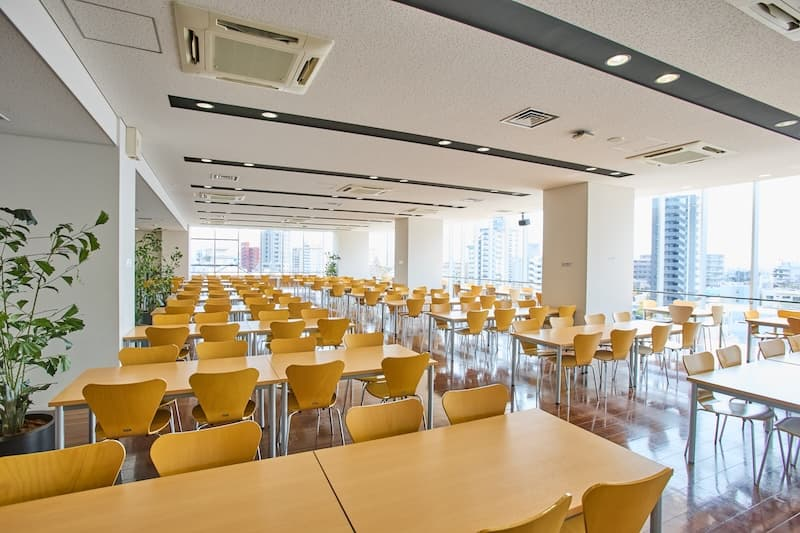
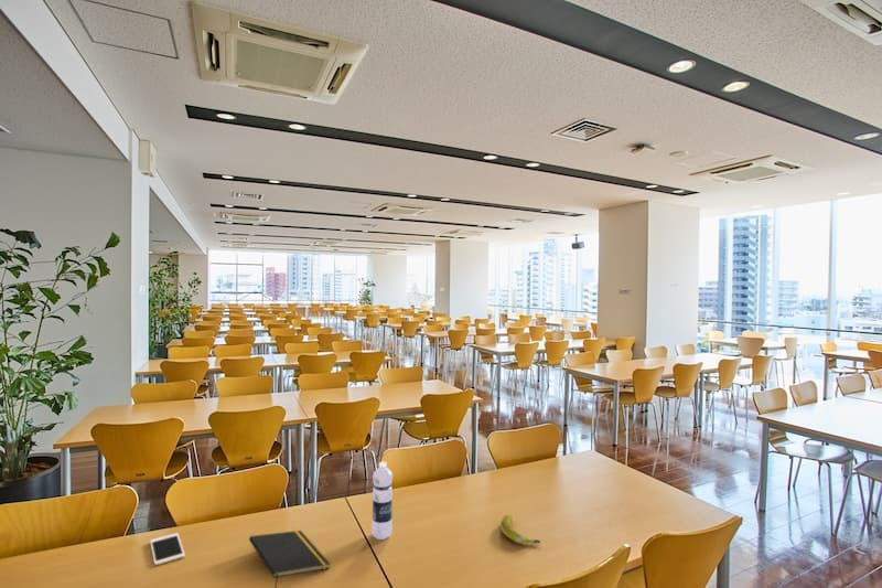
+ notepad [248,530,331,588]
+ cell phone [149,532,186,567]
+ banana [499,514,541,545]
+ water bottle [372,461,394,541]
